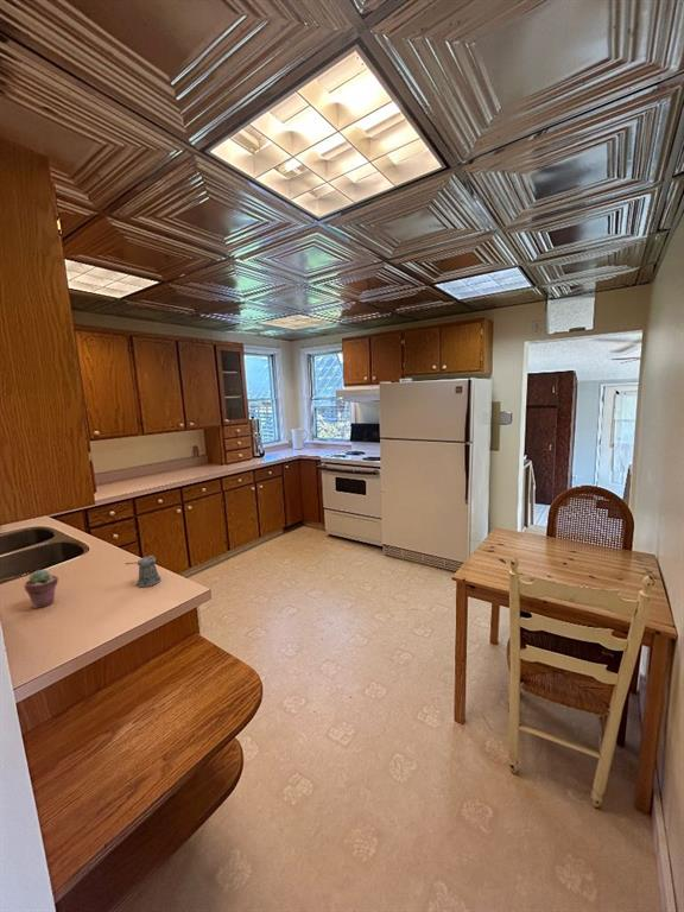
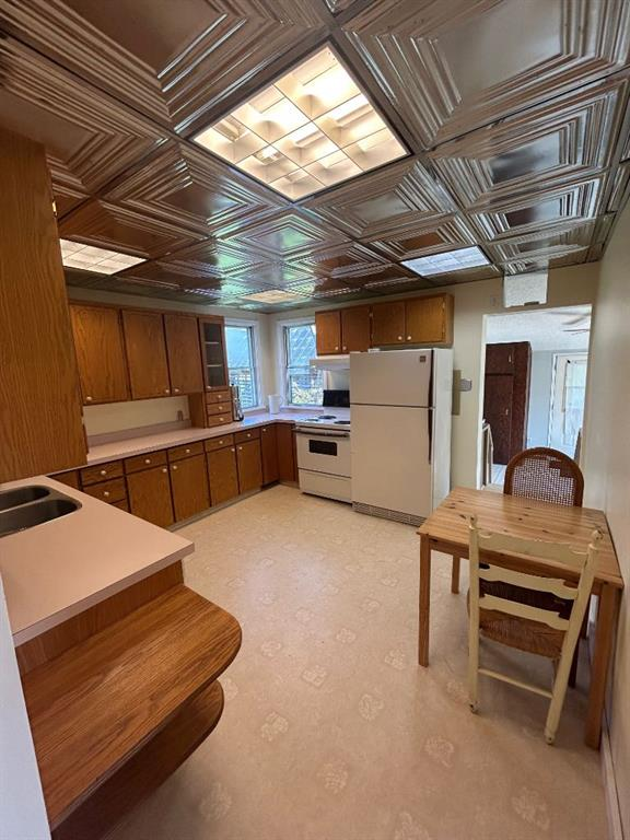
- pepper shaker [124,555,162,588]
- potted succulent [24,569,59,609]
